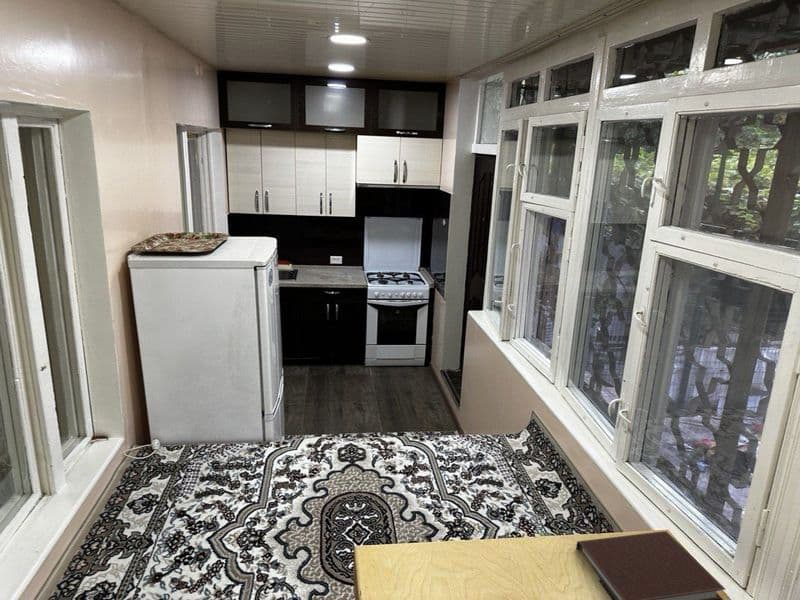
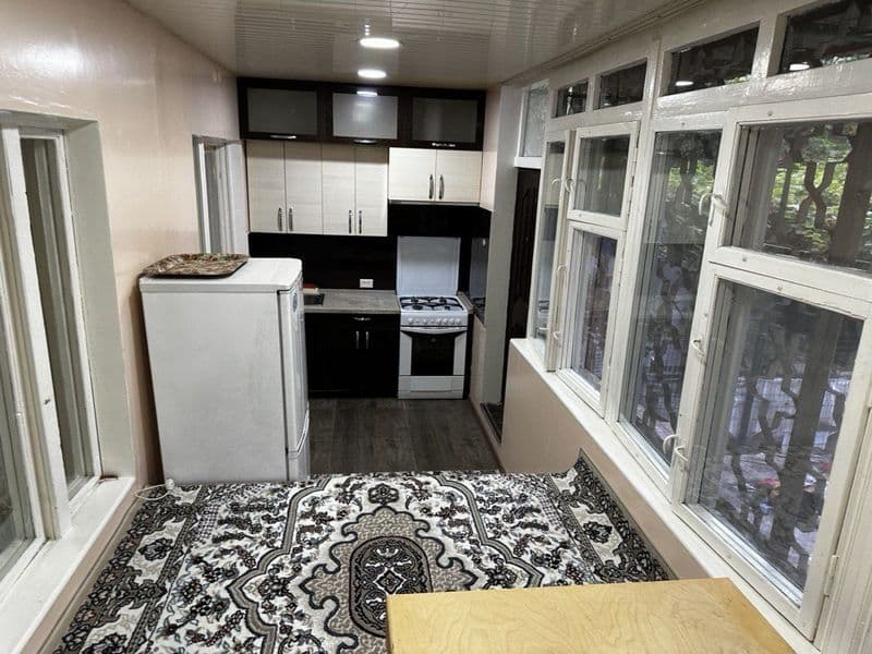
- notebook [575,530,727,600]
